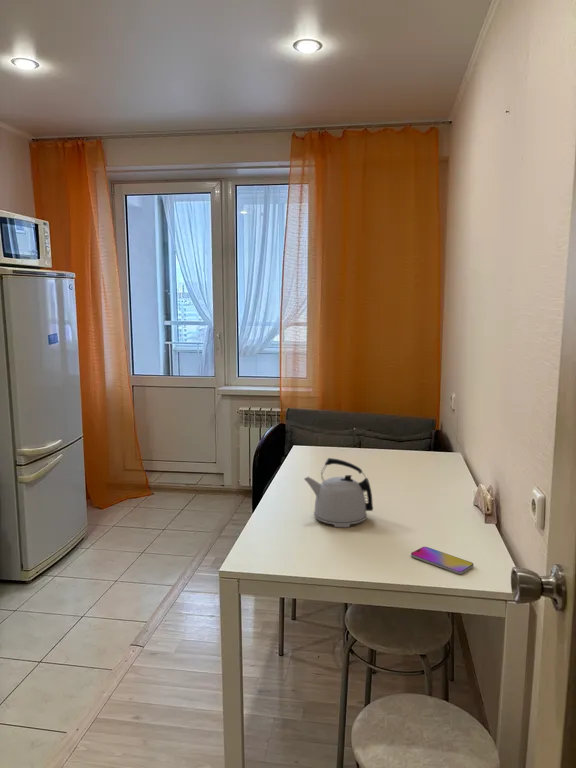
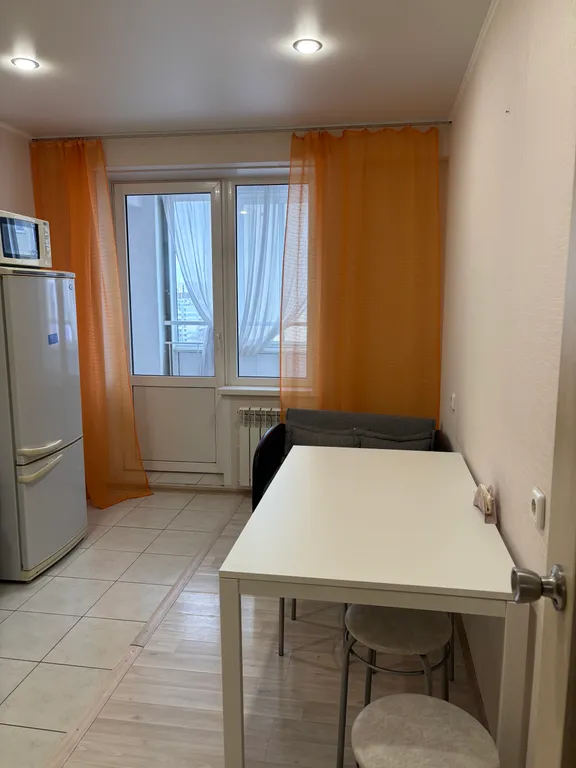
- kettle [303,457,374,528]
- smartphone [410,546,474,575]
